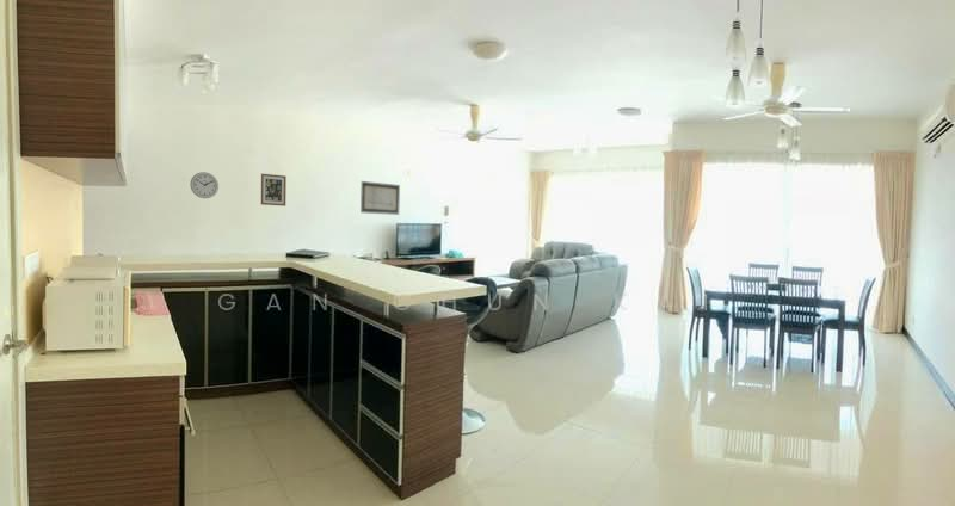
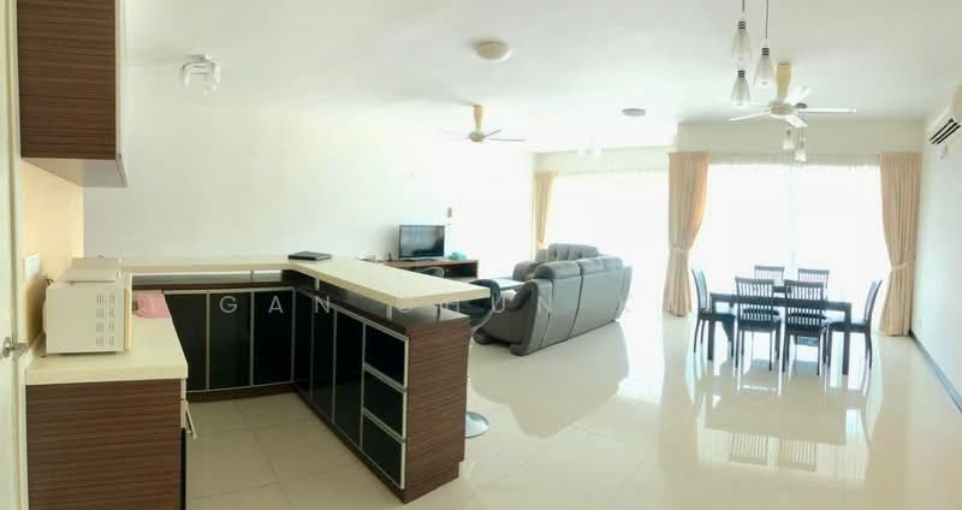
- wall art [260,173,288,208]
- wall clock [189,171,220,199]
- wall art [359,180,401,216]
